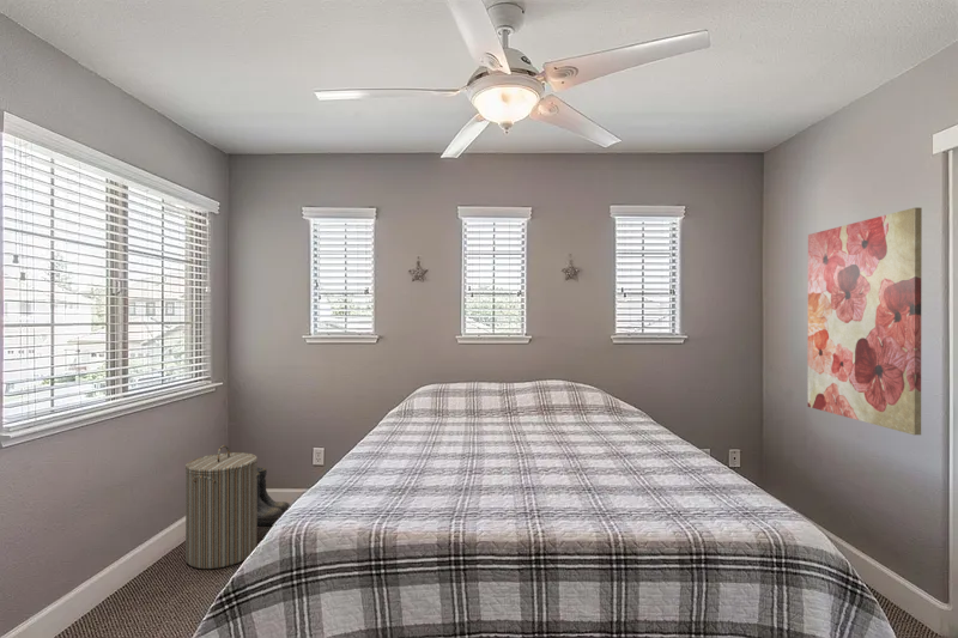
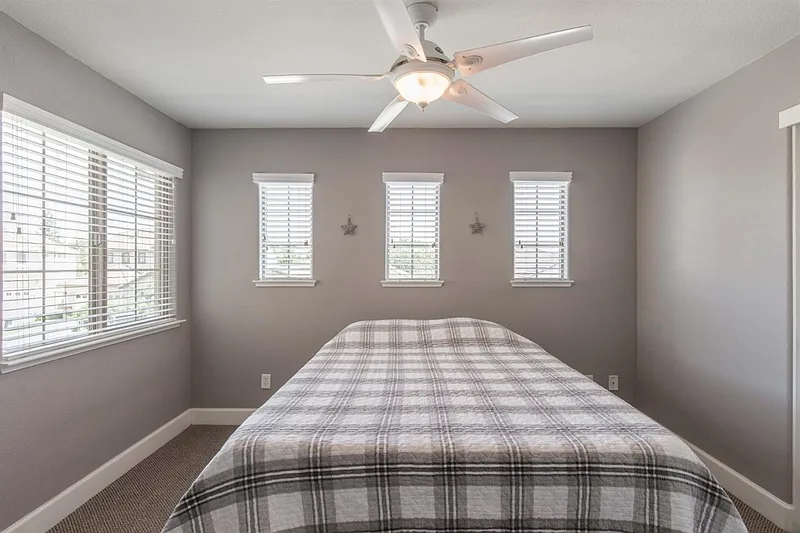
- wall art [807,206,923,436]
- laundry hamper [184,444,259,570]
- boots [256,466,291,527]
